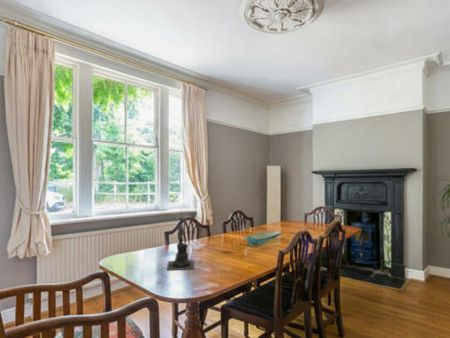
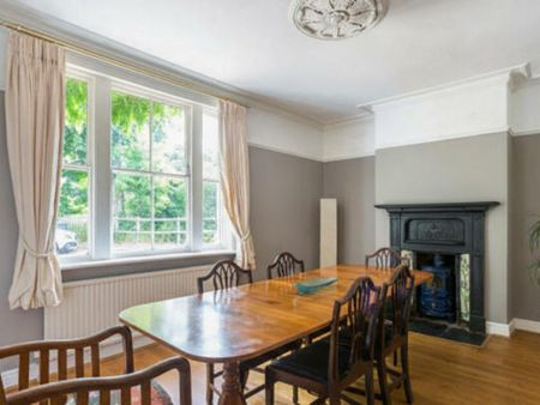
- candle holder [166,209,195,271]
